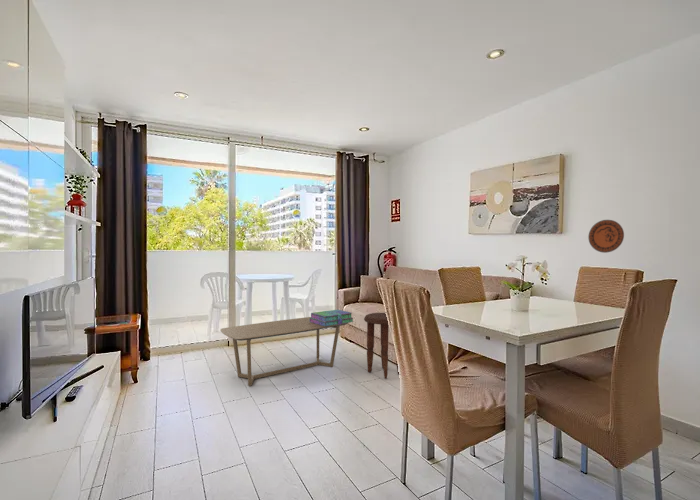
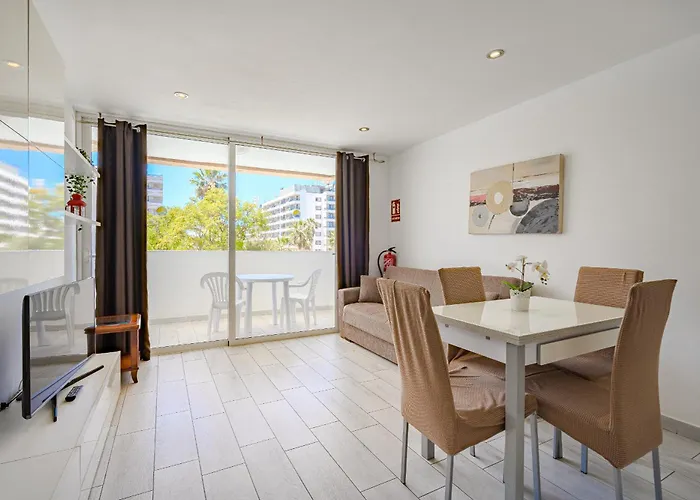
- side table [363,312,400,380]
- coffee table [219,316,349,387]
- decorative plate [587,219,625,254]
- stack of books [310,309,354,326]
